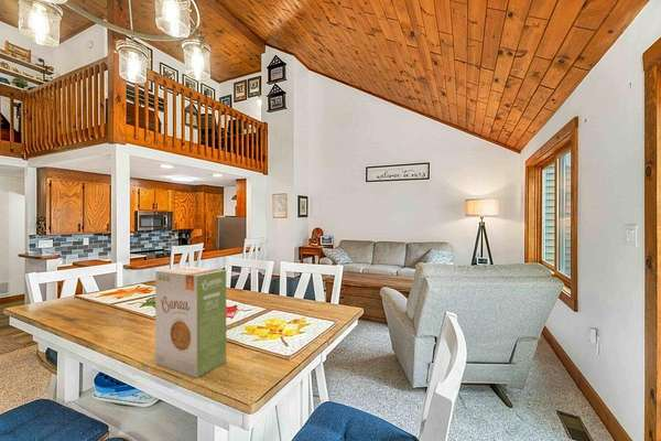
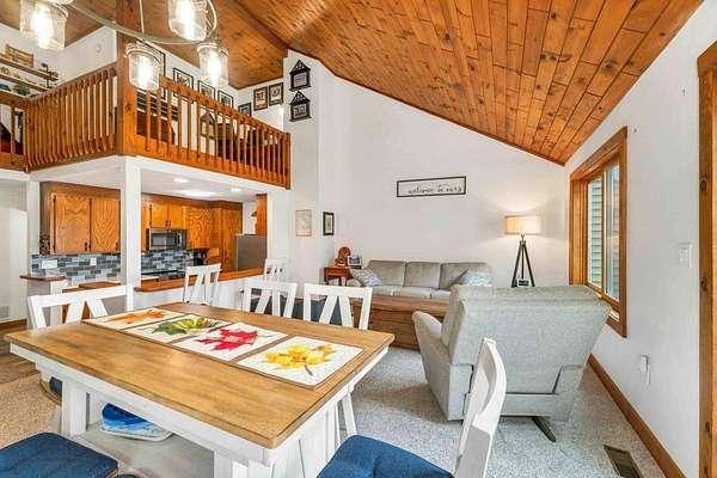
- food box [154,266,227,378]
